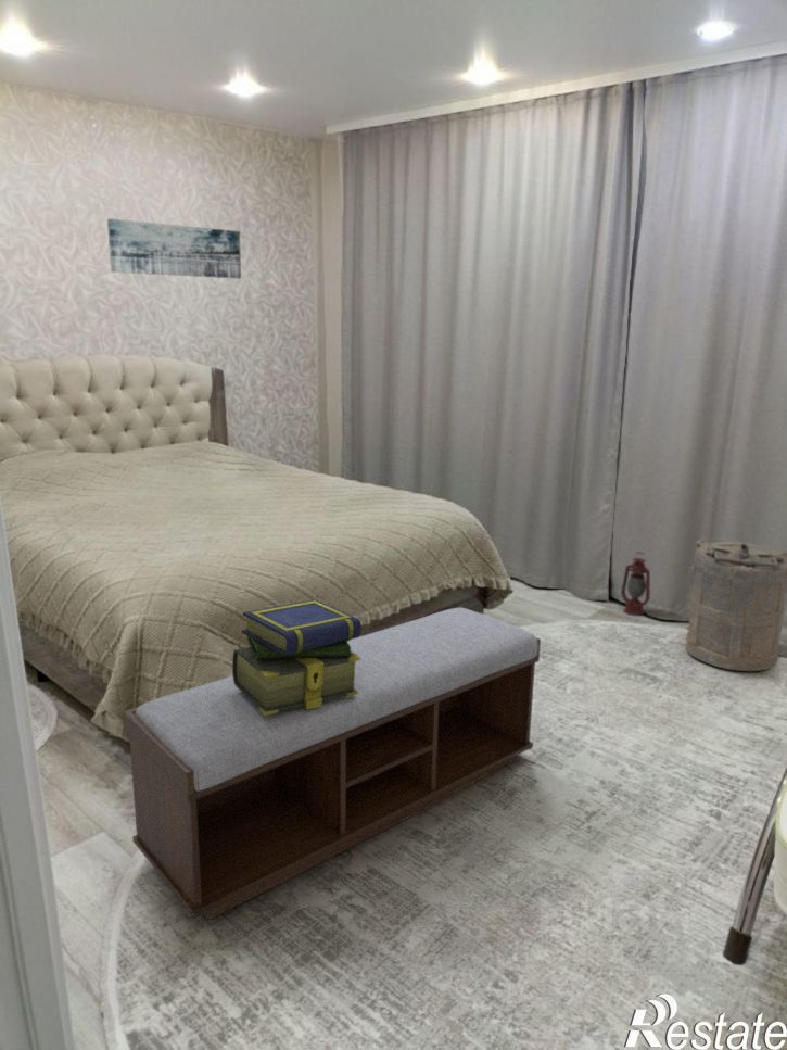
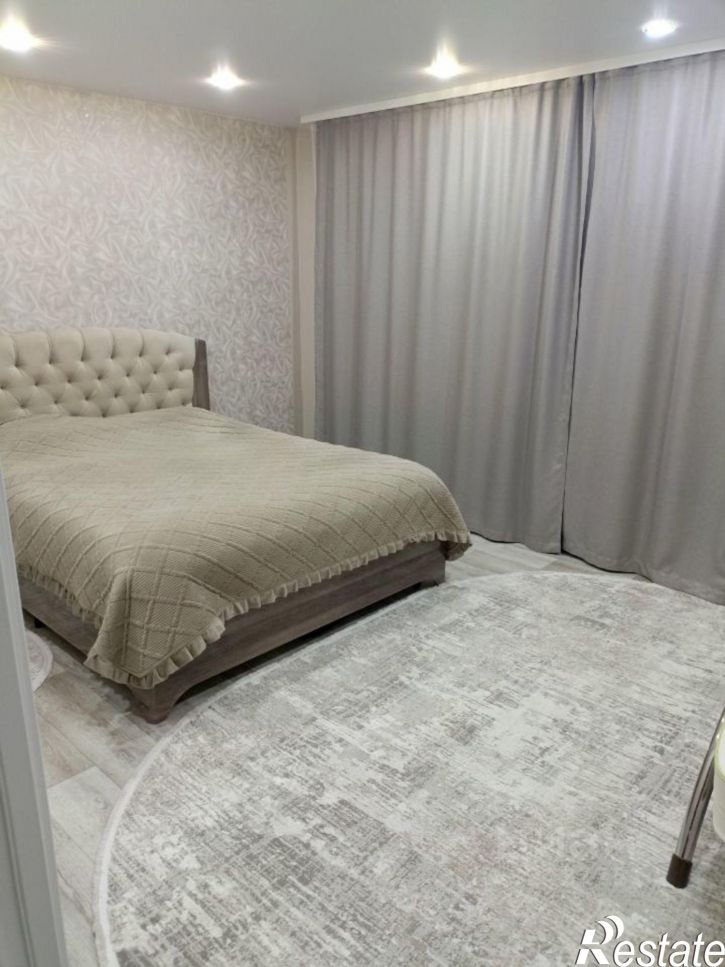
- bench [122,606,542,921]
- laundry hamper [685,539,787,672]
- stack of books [231,598,363,716]
- wall art [106,217,242,279]
- lantern [620,551,651,617]
